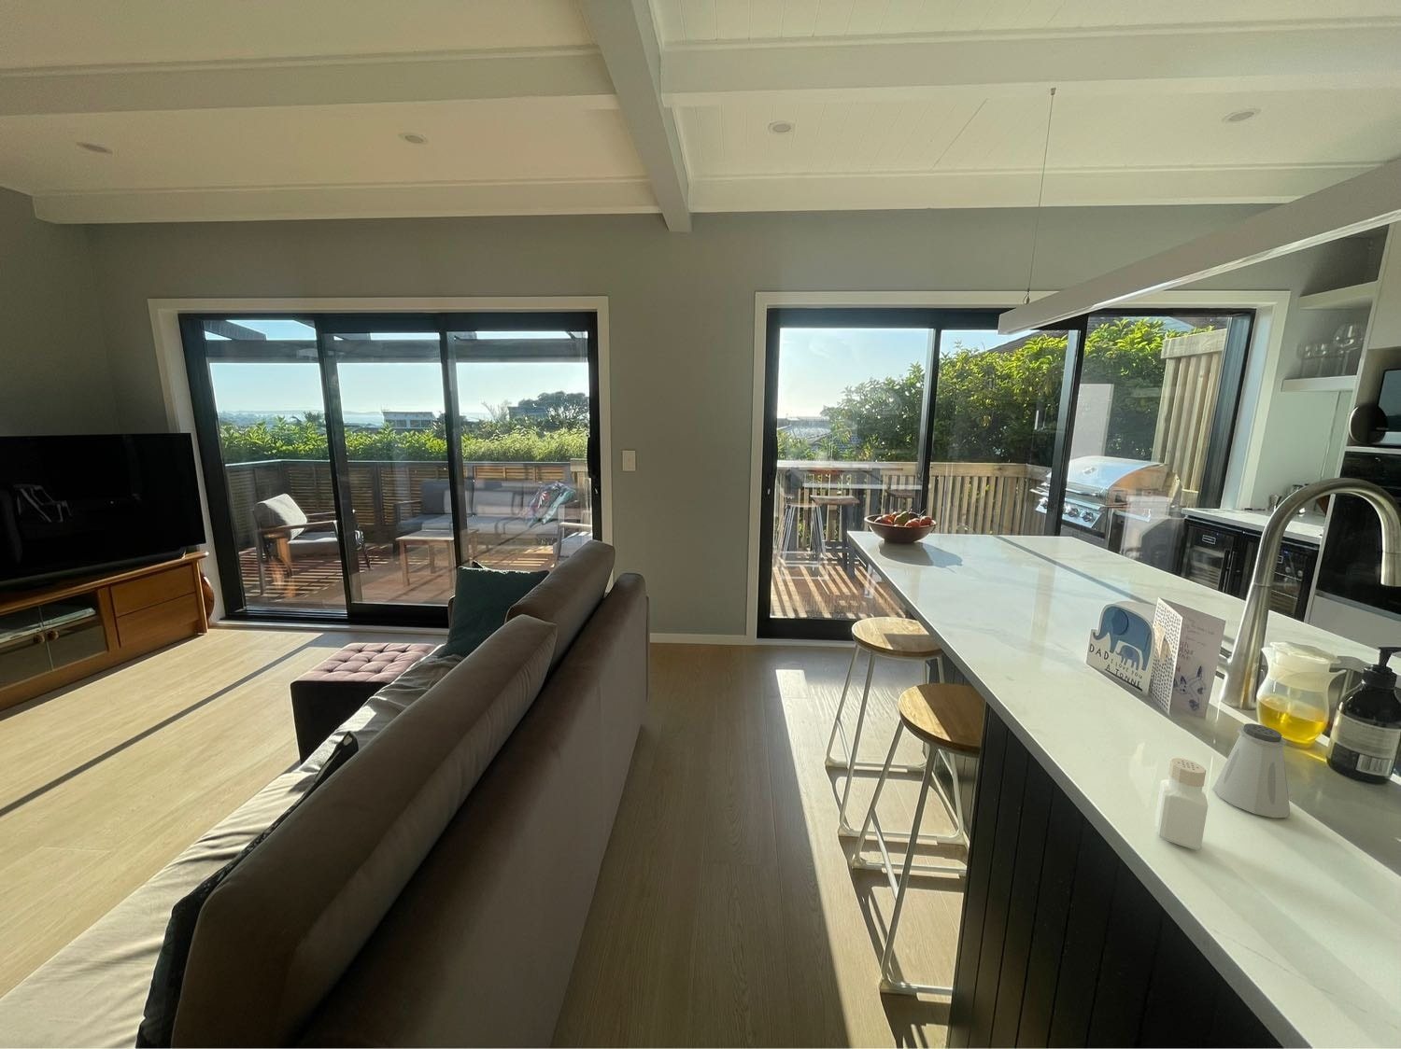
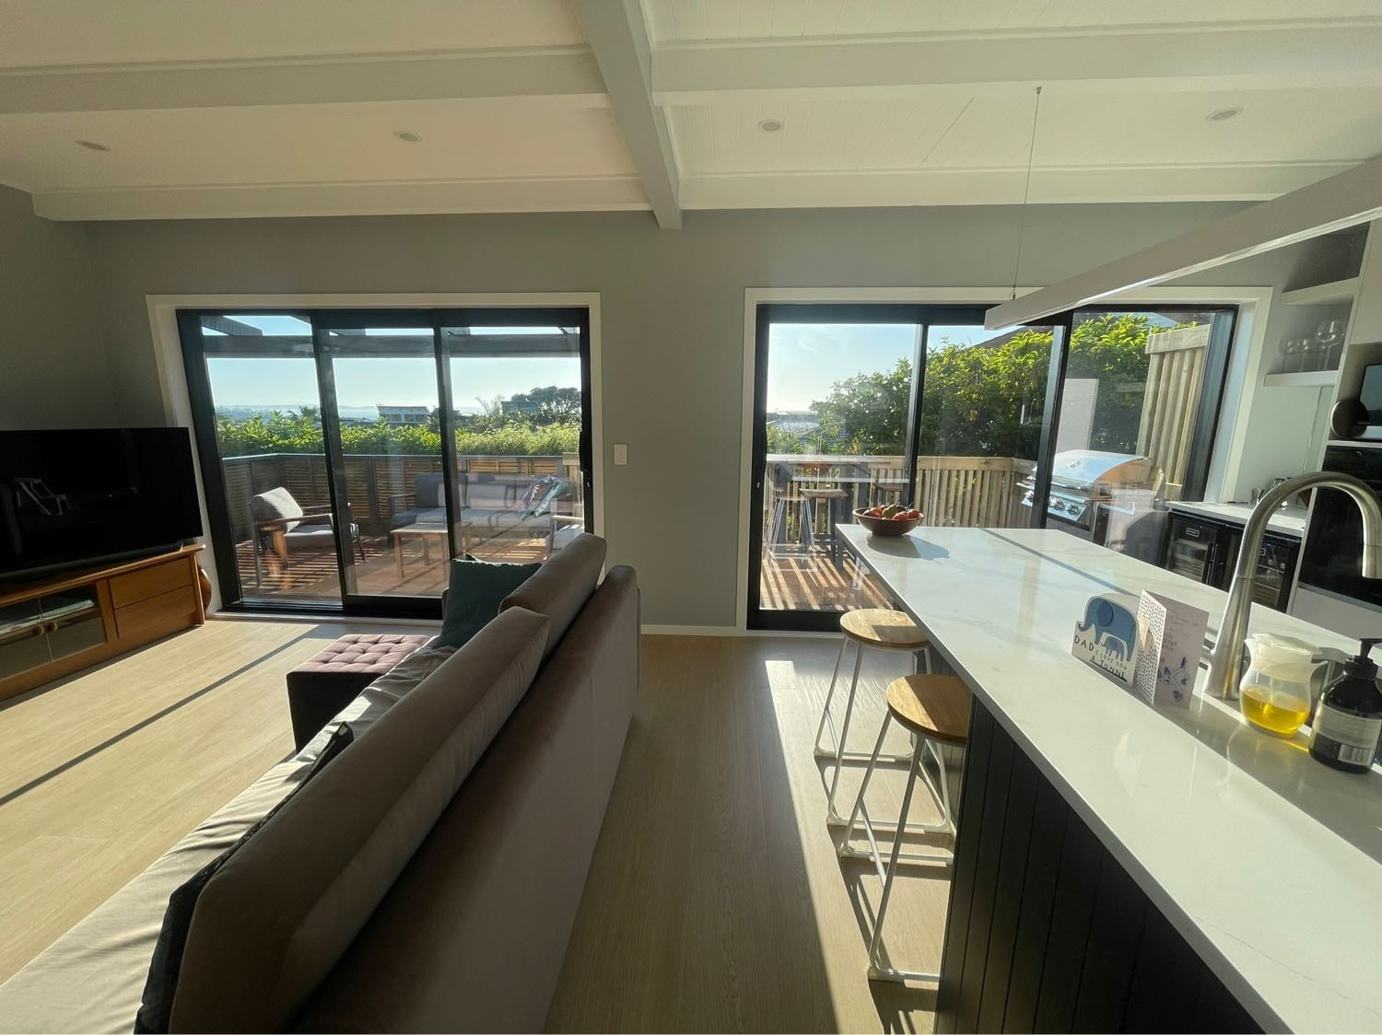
- pepper shaker [1154,757,1208,851]
- saltshaker [1213,723,1291,819]
